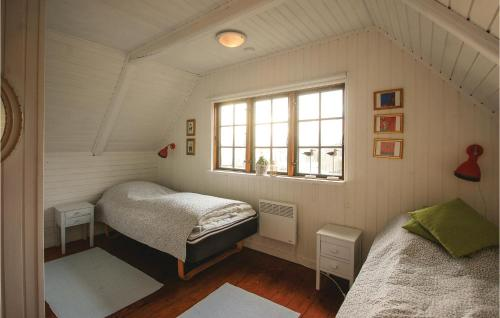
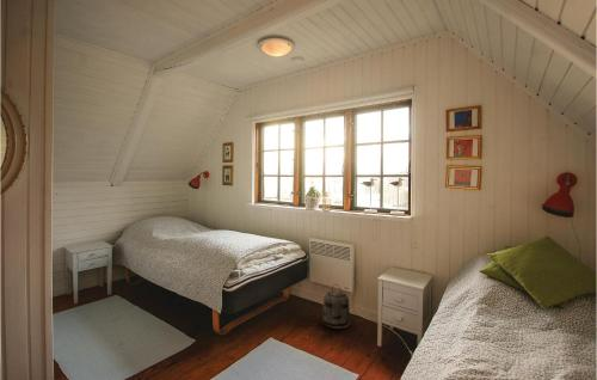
+ basket [321,283,351,330]
